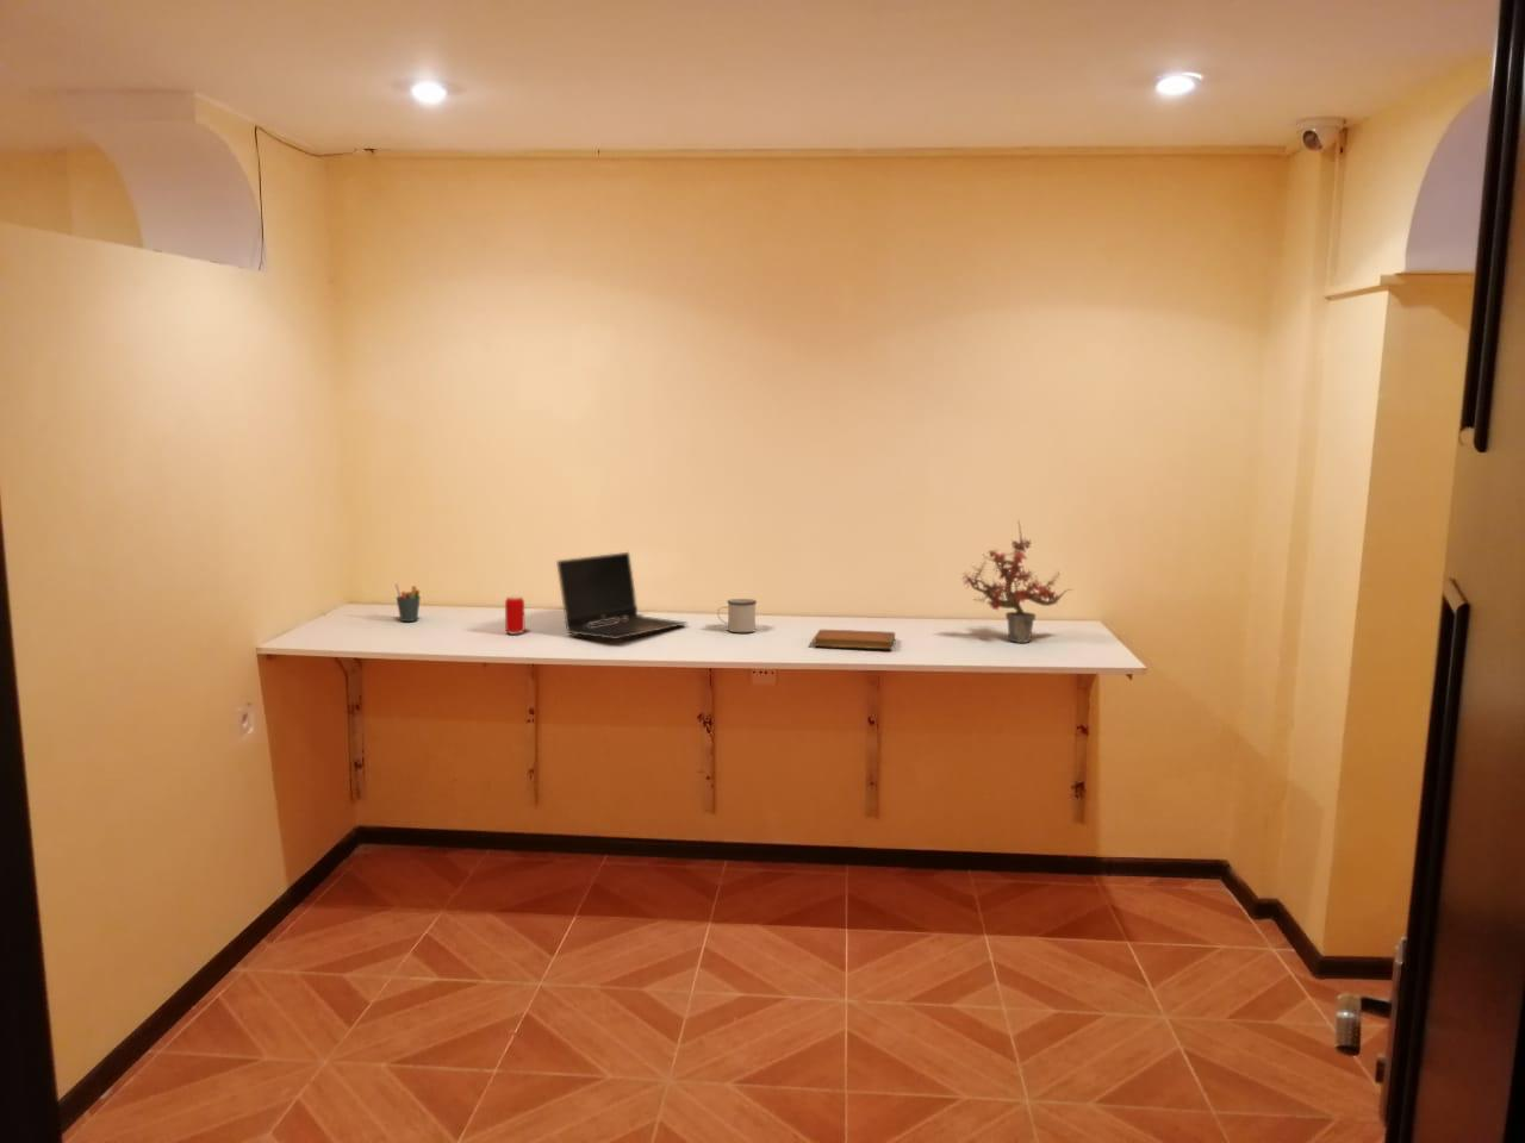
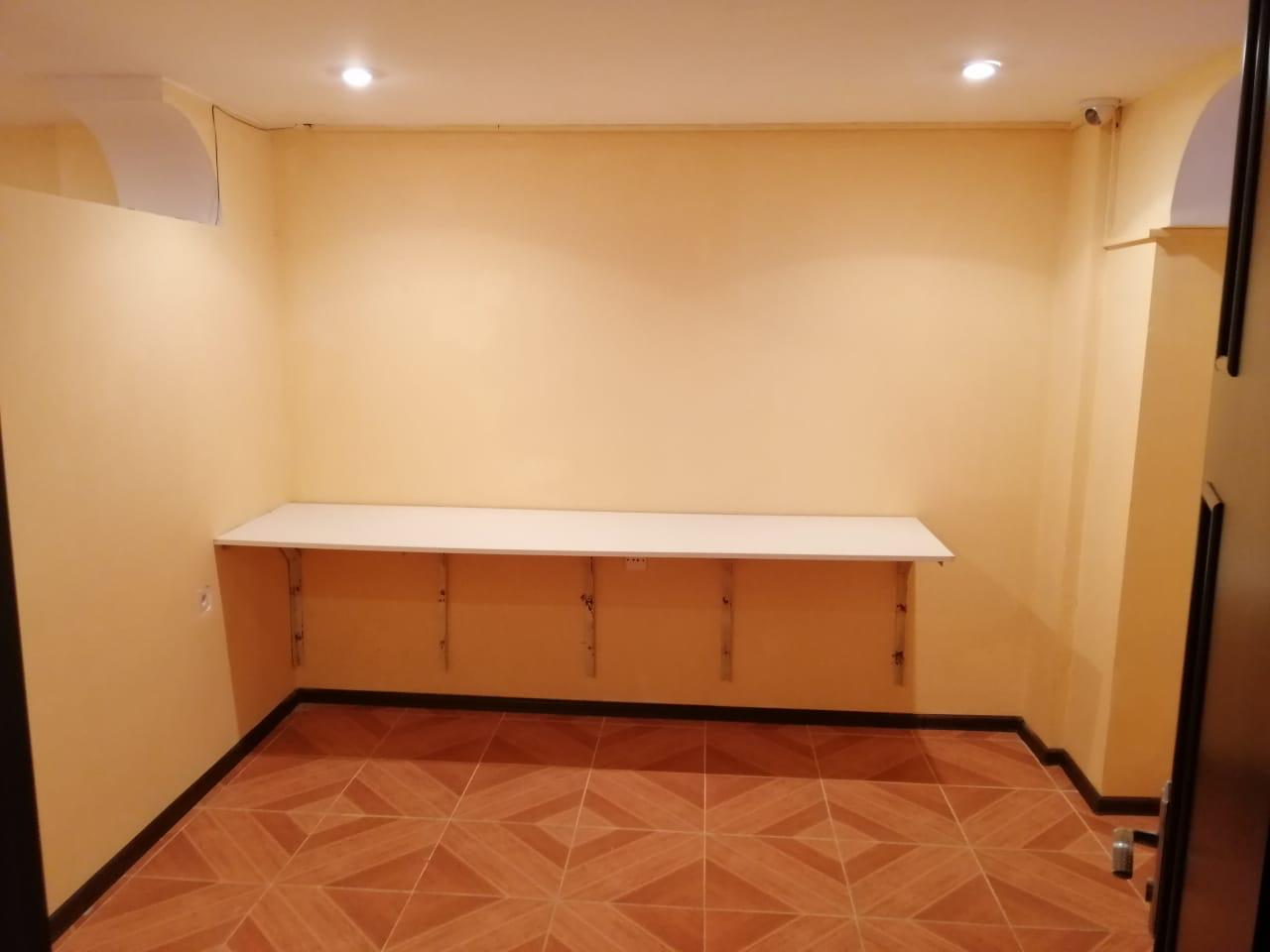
- mug [716,598,758,634]
- notebook [813,629,896,650]
- pen holder [394,582,421,623]
- potted plant [959,517,1074,644]
- beverage can [504,596,526,636]
- laptop computer [555,551,688,641]
